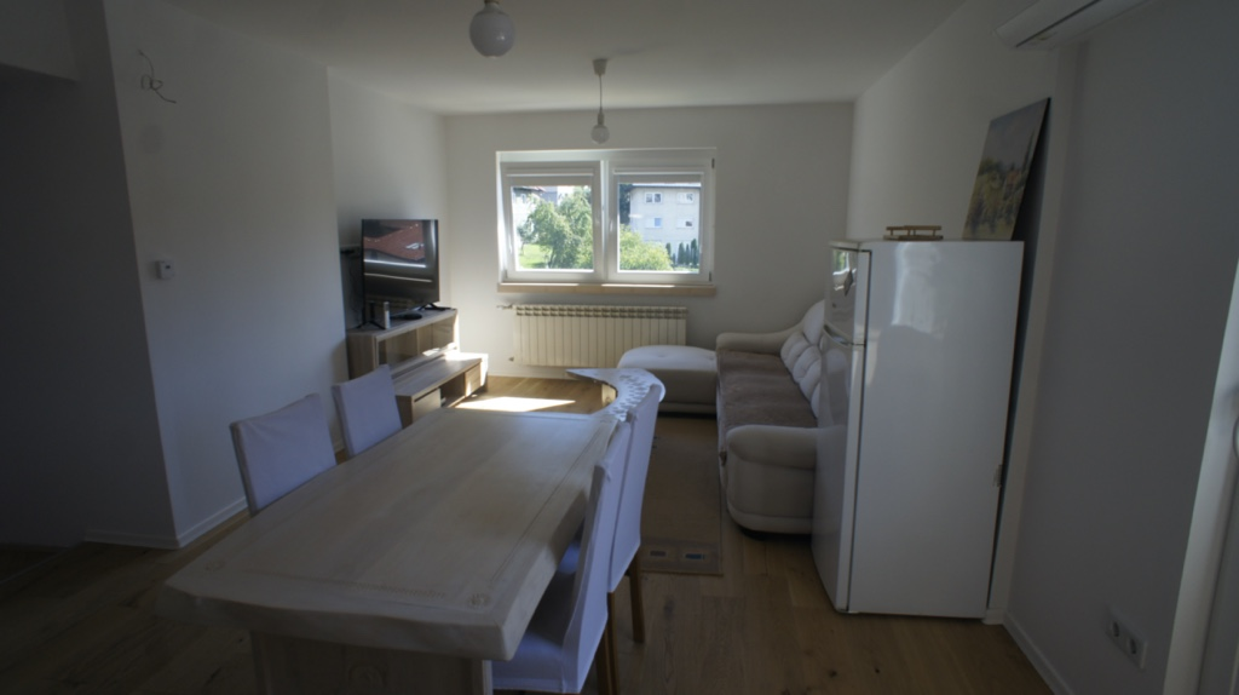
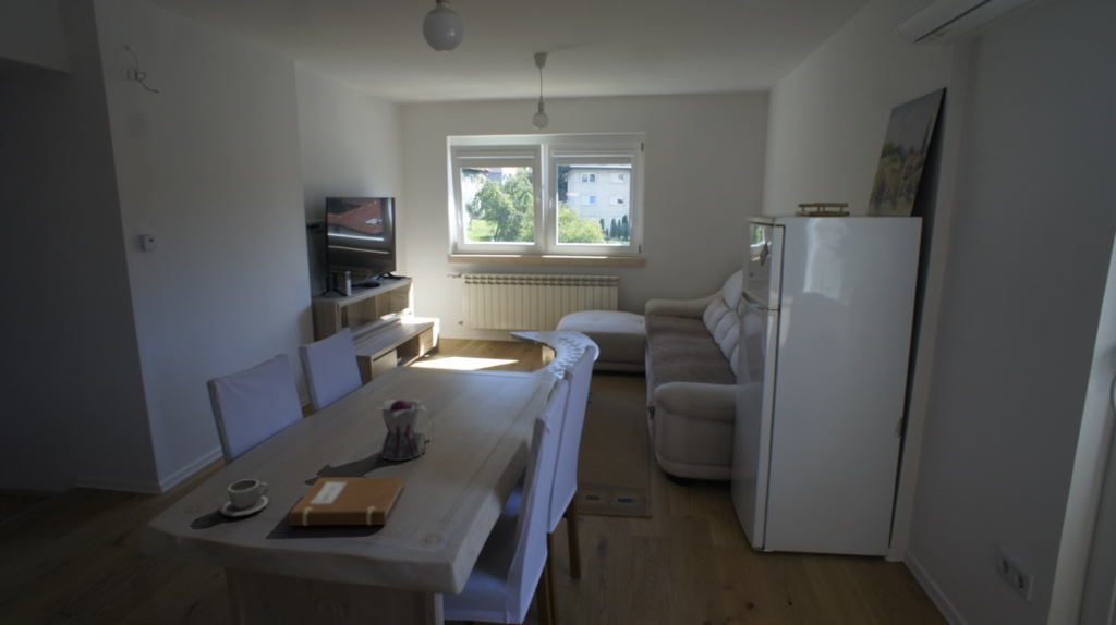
+ cup [218,478,272,518]
+ teapot [369,399,436,462]
+ notebook [287,476,407,527]
